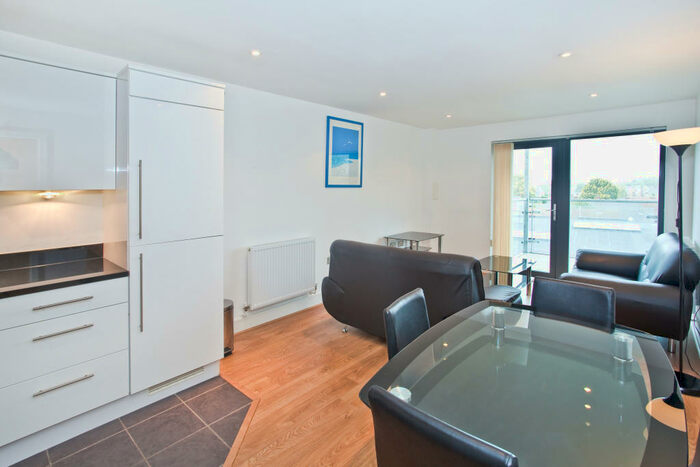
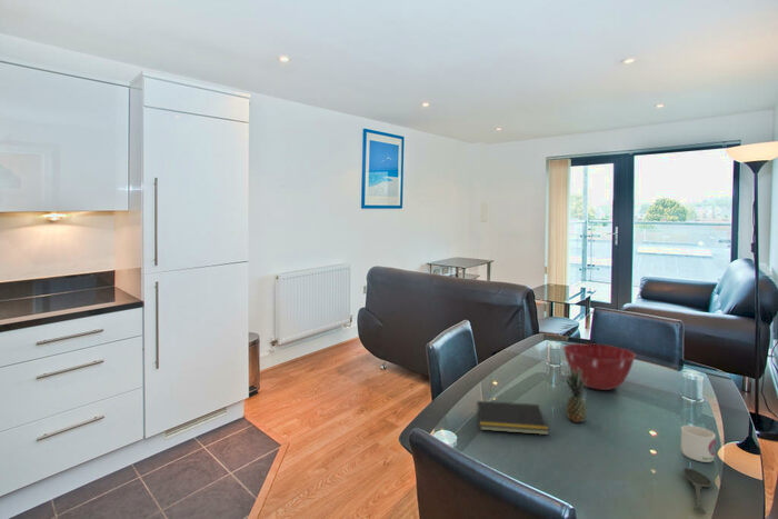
+ fruit [565,366,588,423]
+ notepad [475,400,550,436]
+ mug [680,425,717,463]
+ spoon [682,467,712,516]
+ mixing bowl [561,342,637,391]
